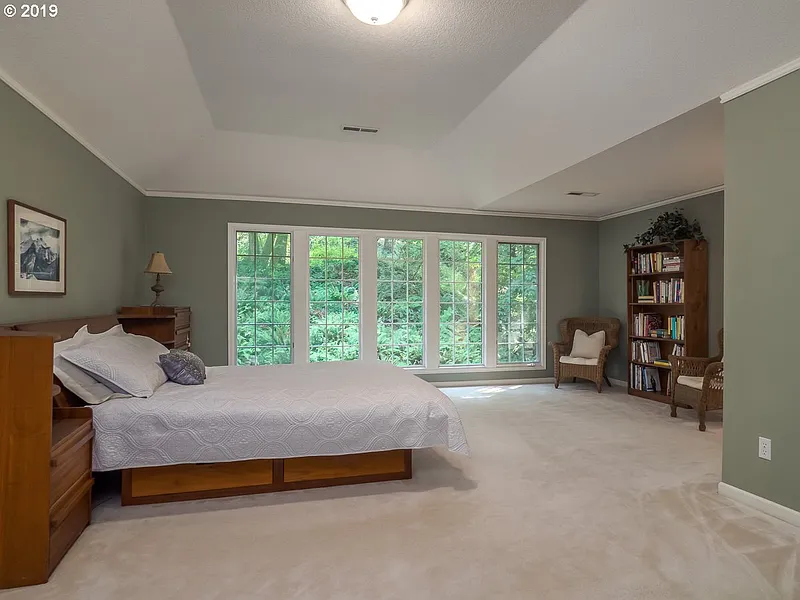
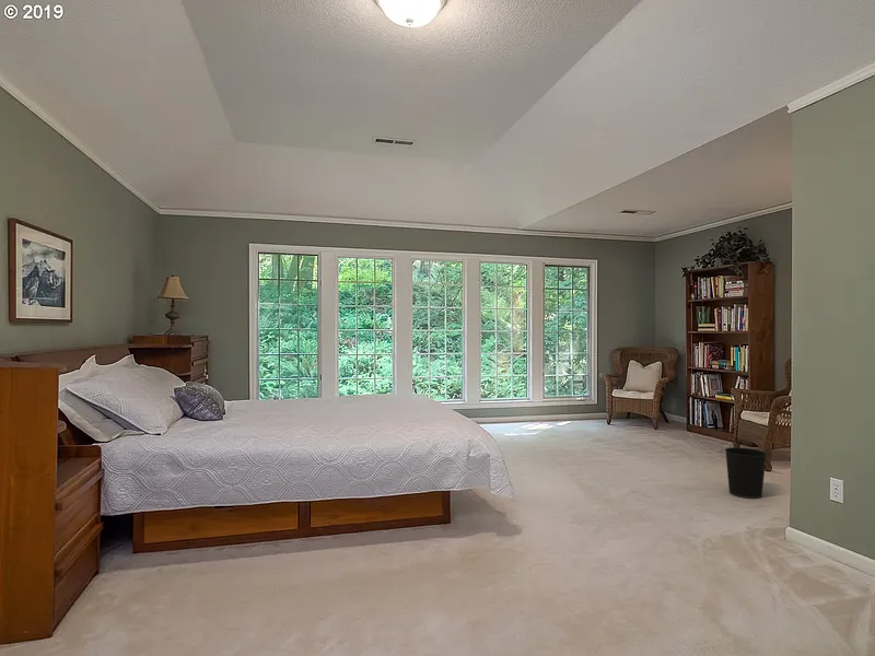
+ wastebasket [724,446,768,500]
